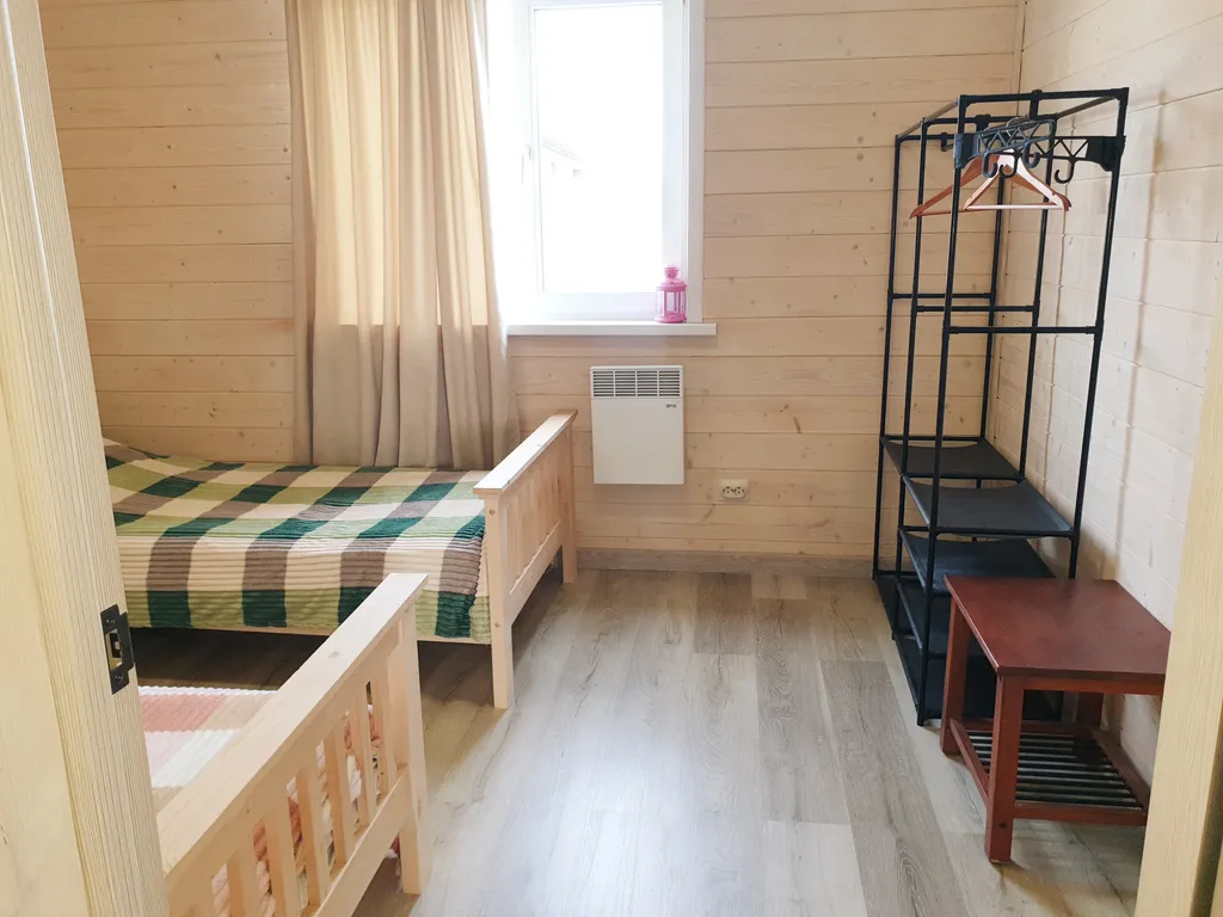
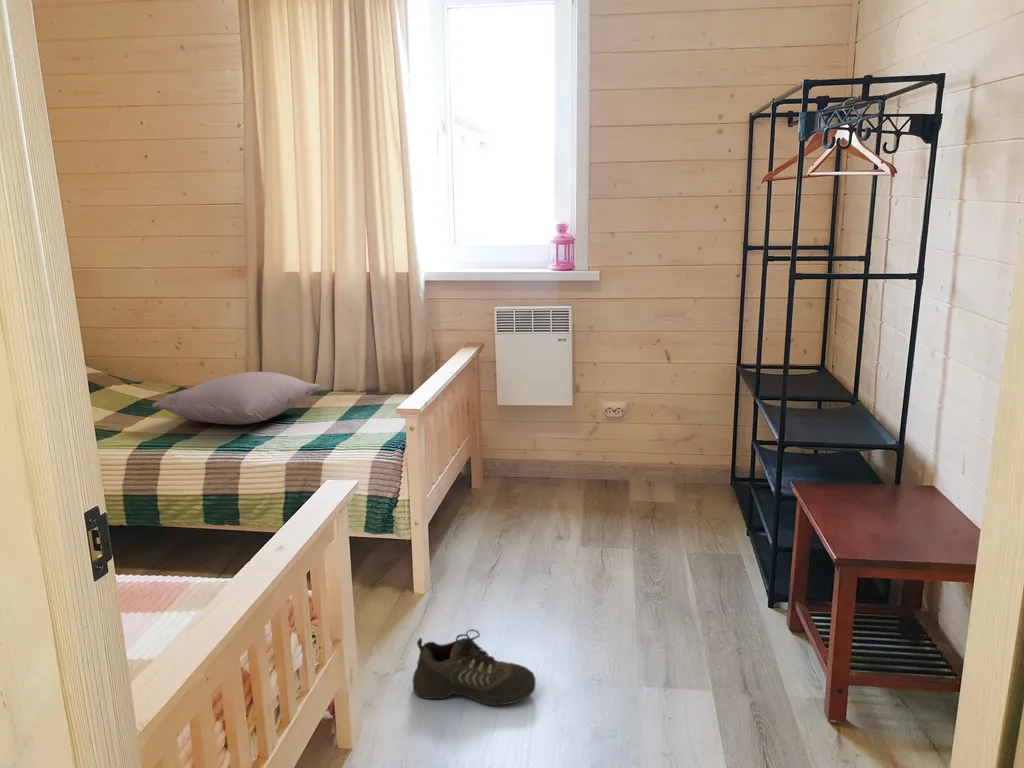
+ pillow [151,371,321,426]
+ shoe [411,628,537,706]
